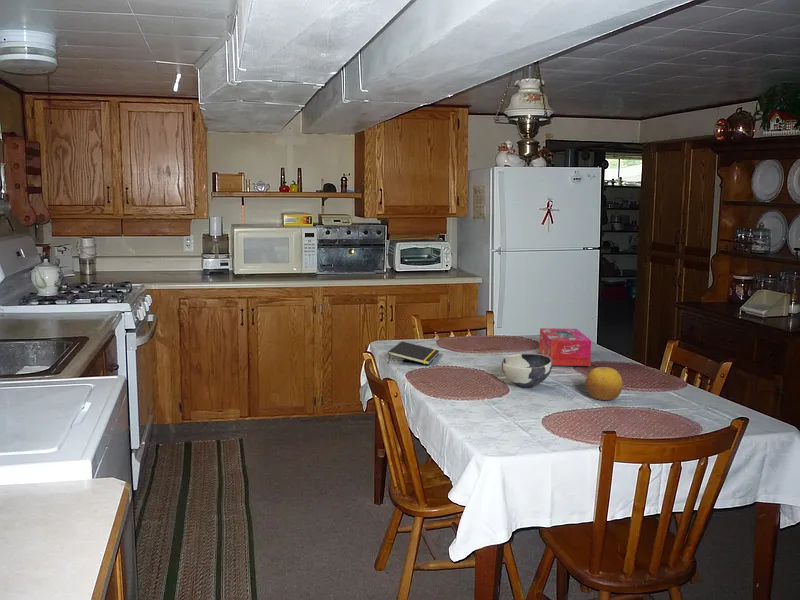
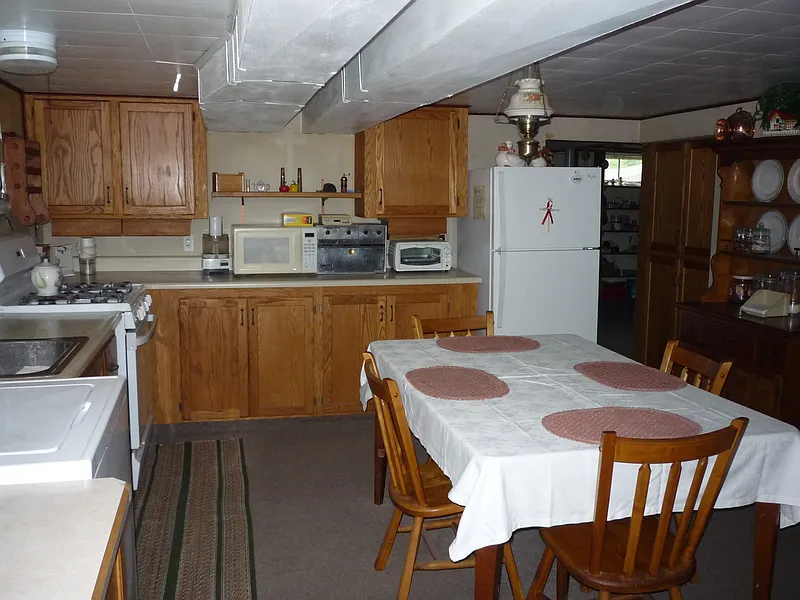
- bowl [501,353,553,389]
- tissue box [538,327,592,367]
- notepad [387,341,440,366]
- fruit [584,366,624,401]
